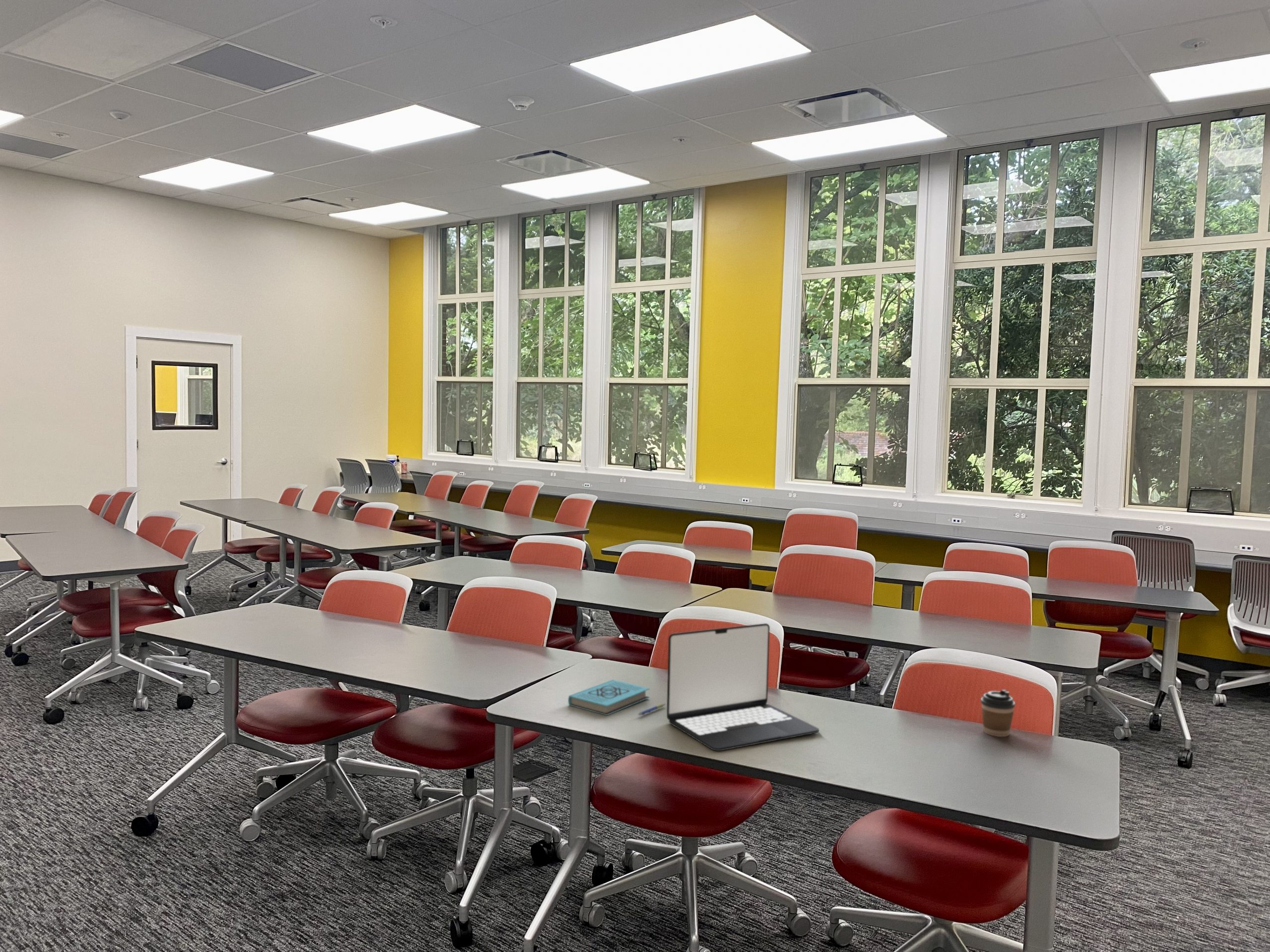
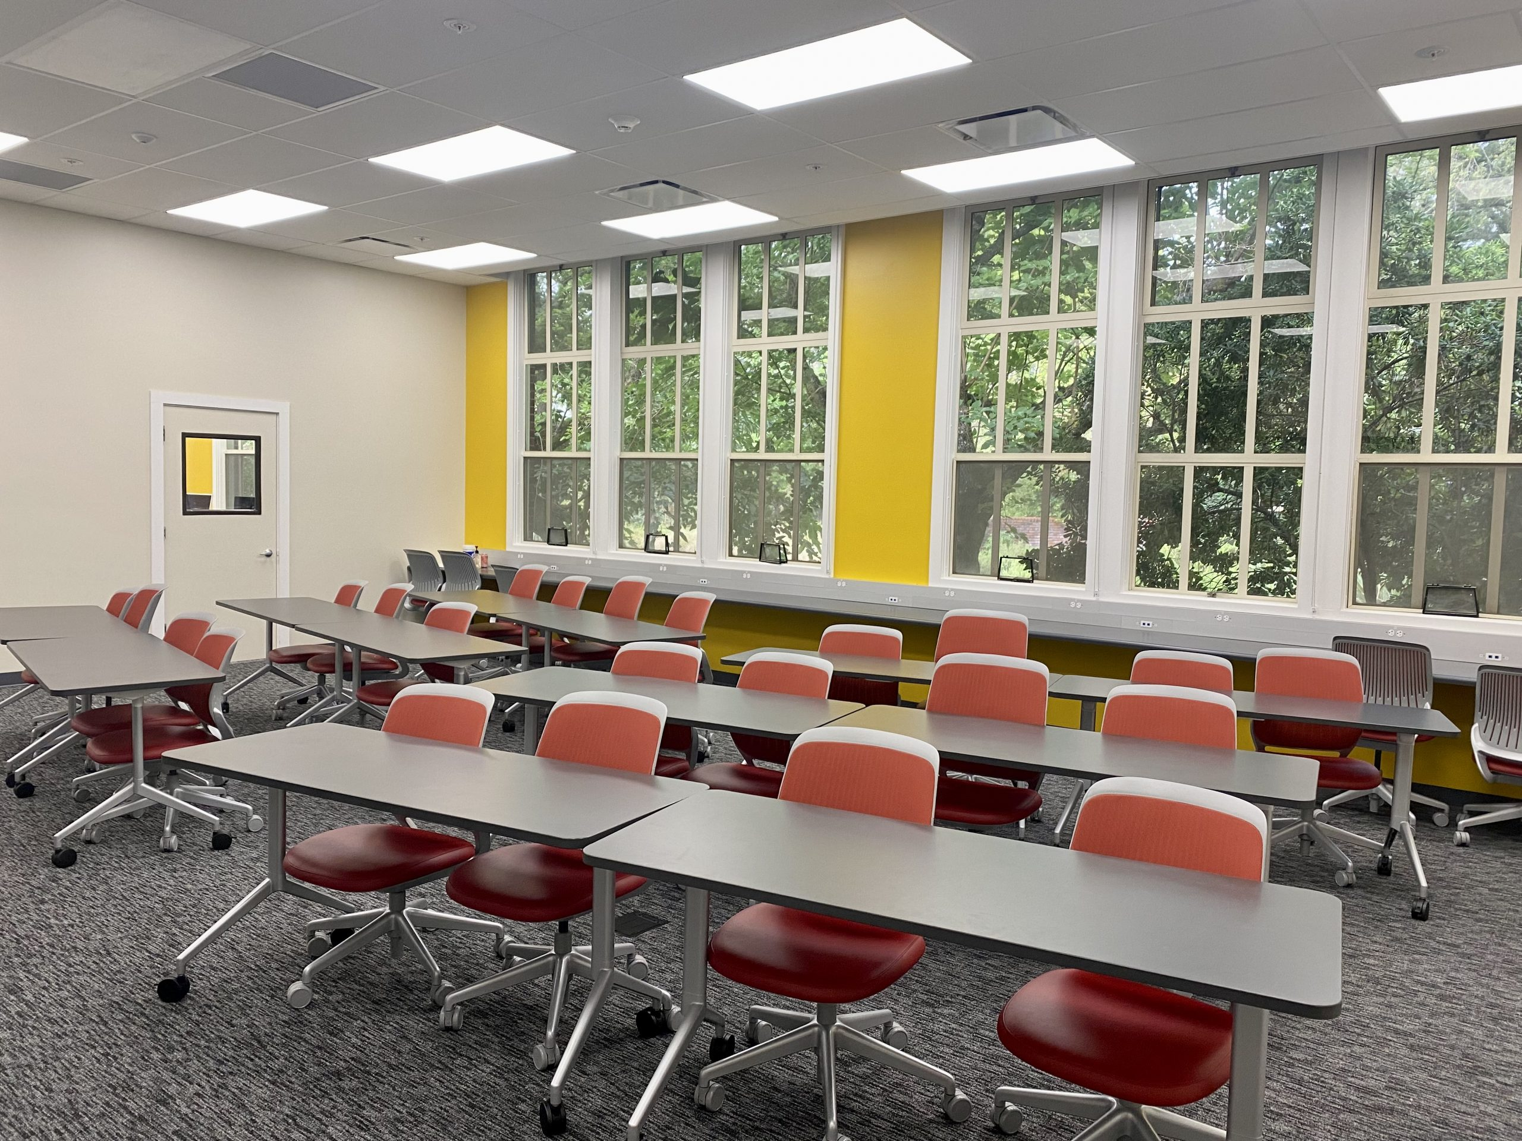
- book [568,679,650,716]
- laptop [666,623,820,751]
- pen [637,703,666,716]
- coffee cup [980,689,1016,737]
